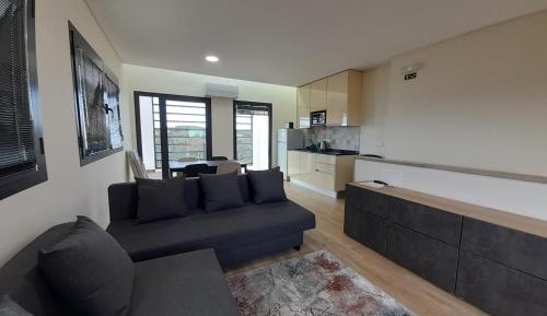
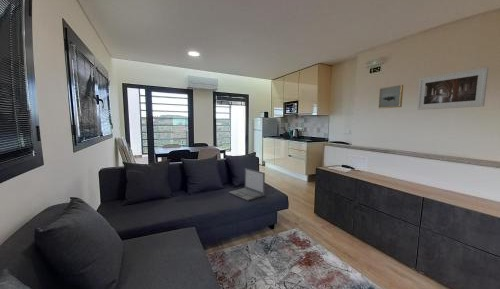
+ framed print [416,66,489,111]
+ wall art [378,84,404,109]
+ laptop [228,167,266,201]
